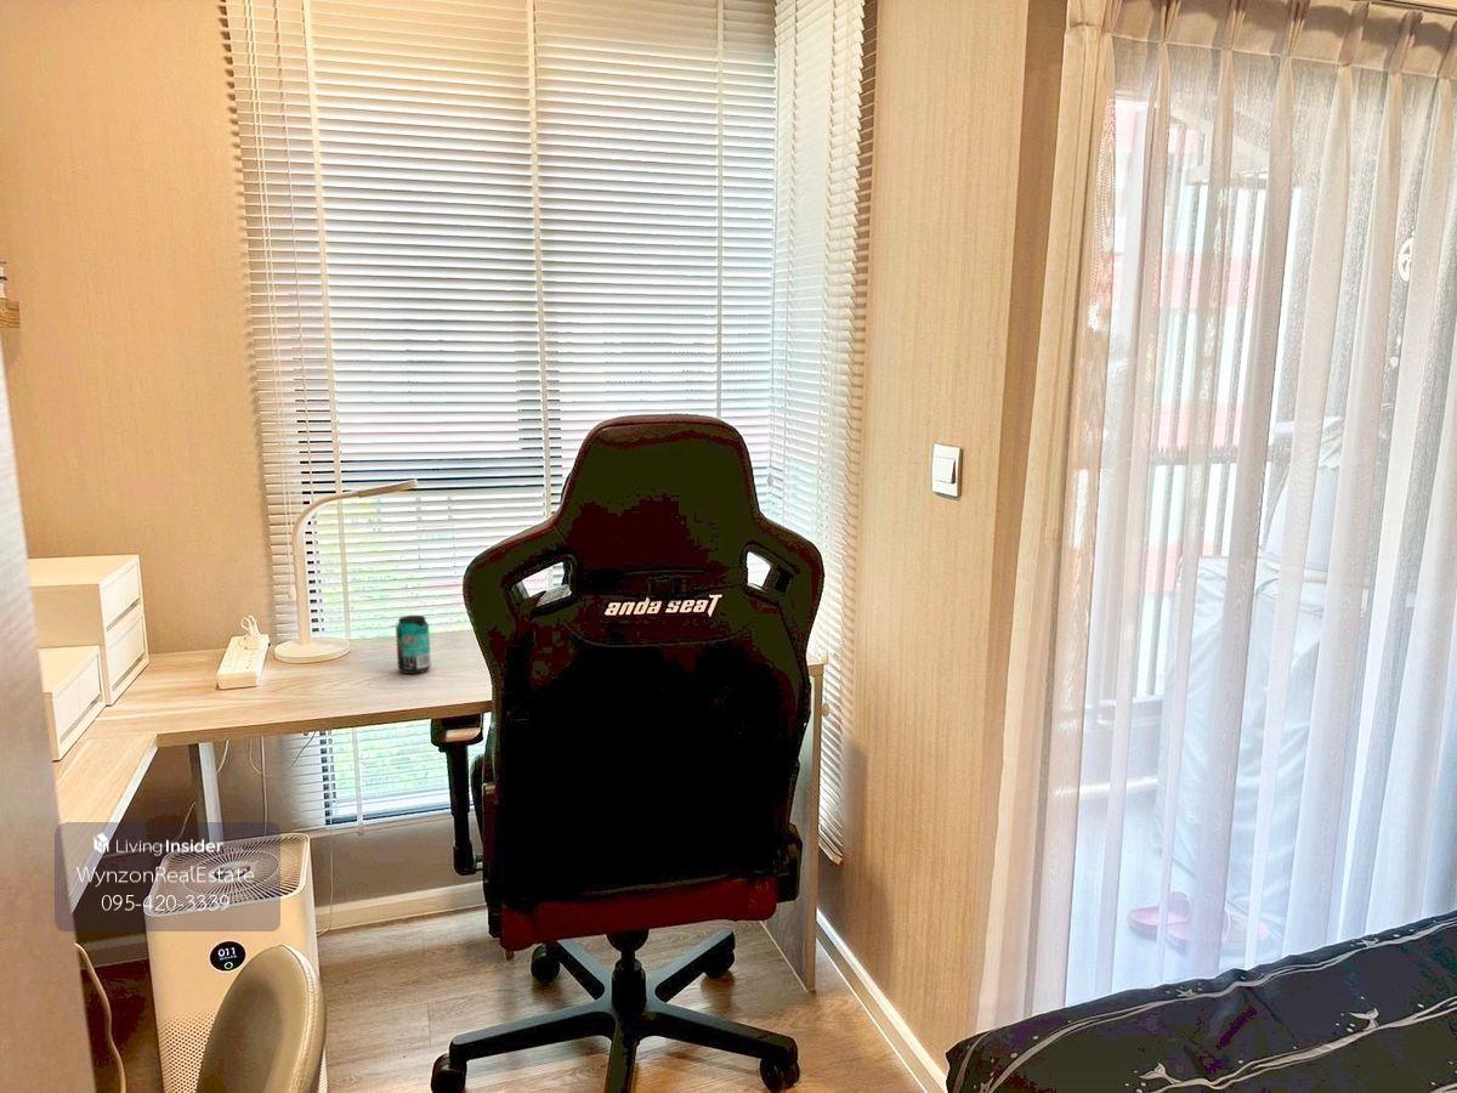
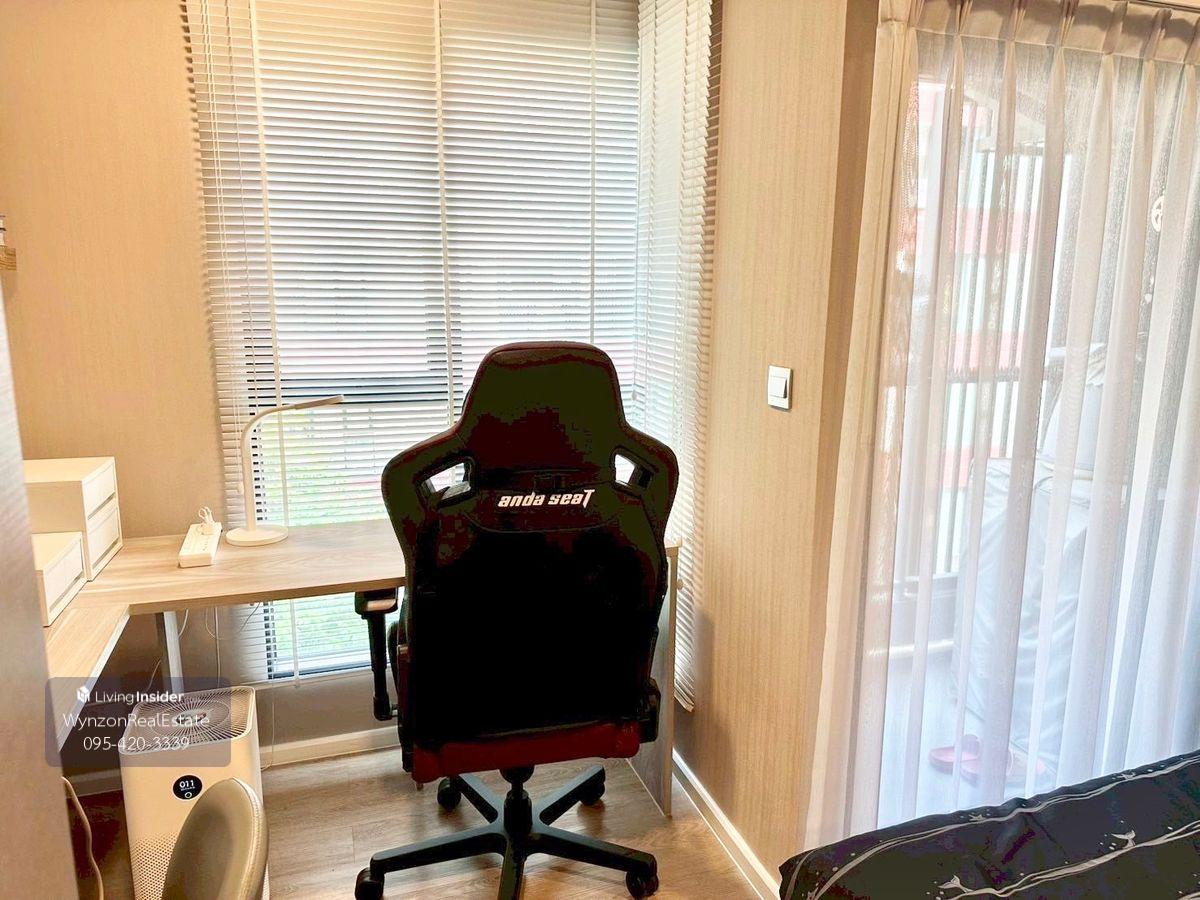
- beverage can [395,615,432,675]
